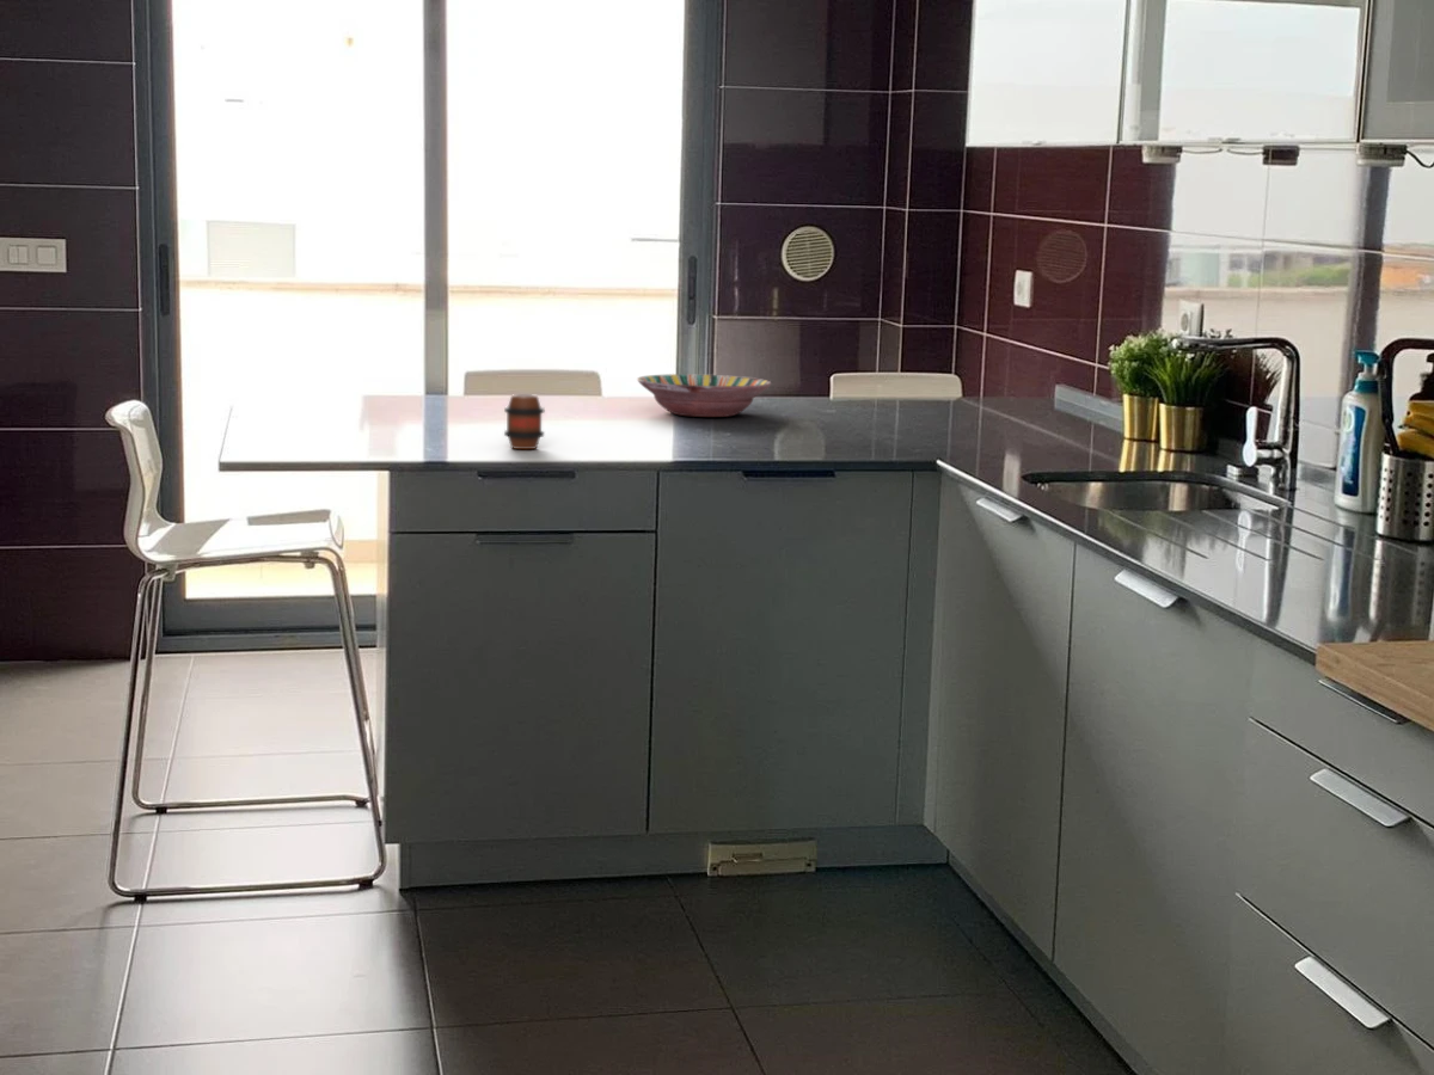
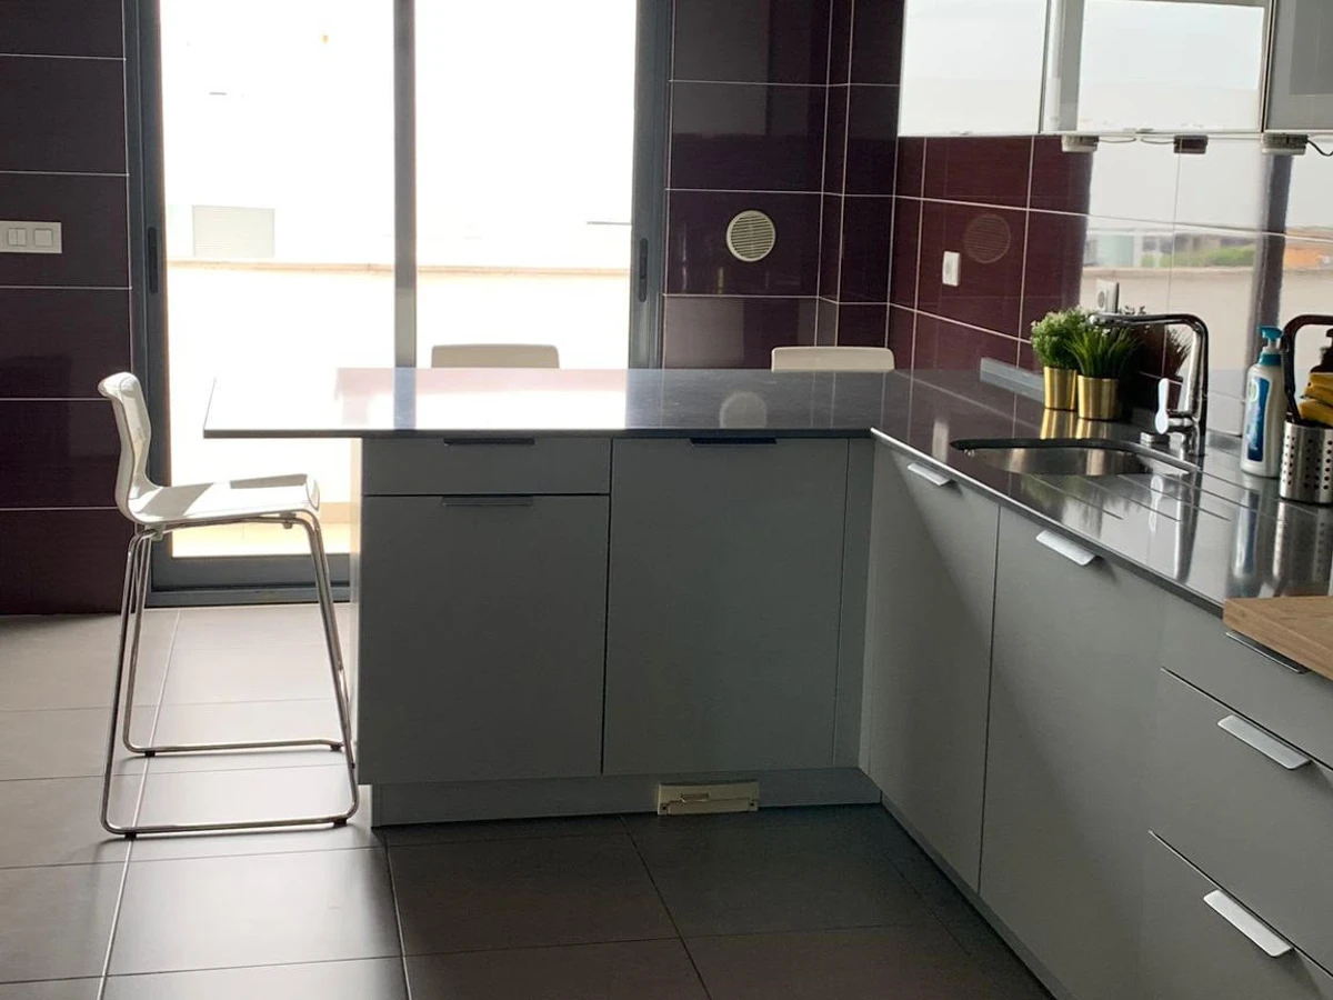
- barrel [503,393,546,450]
- serving bowl [636,373,772,418]
